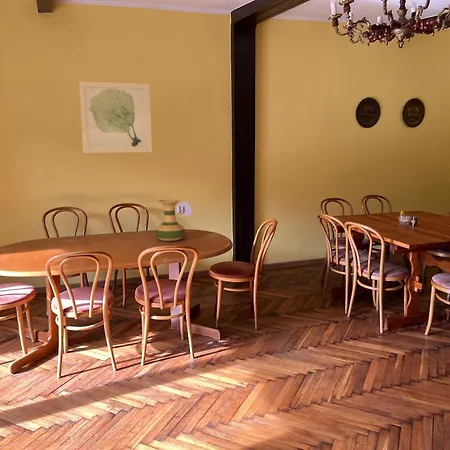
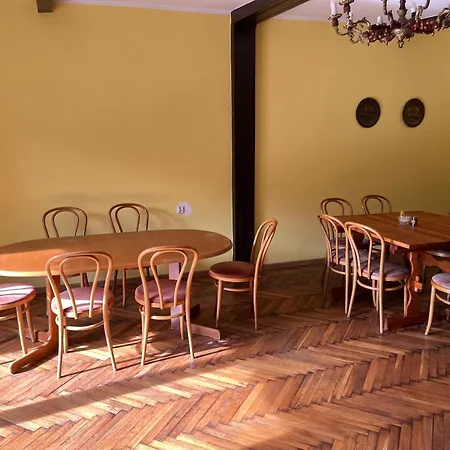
- vase [154,198,186,242]
- wall art [78,81,153,154]
